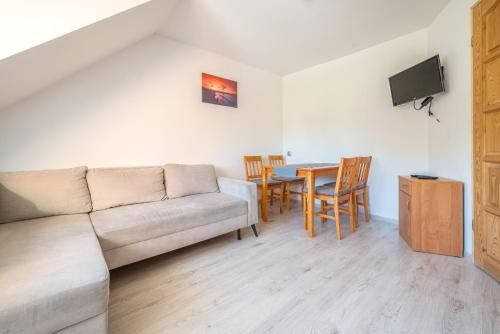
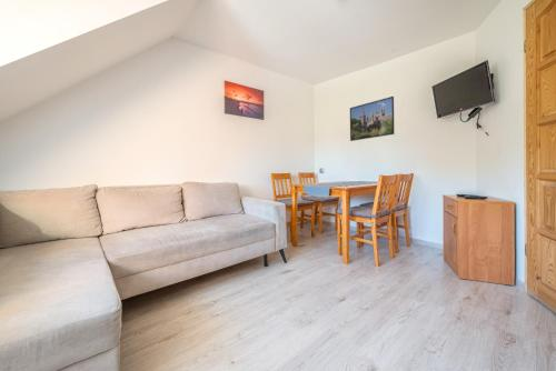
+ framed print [349,96,395,142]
